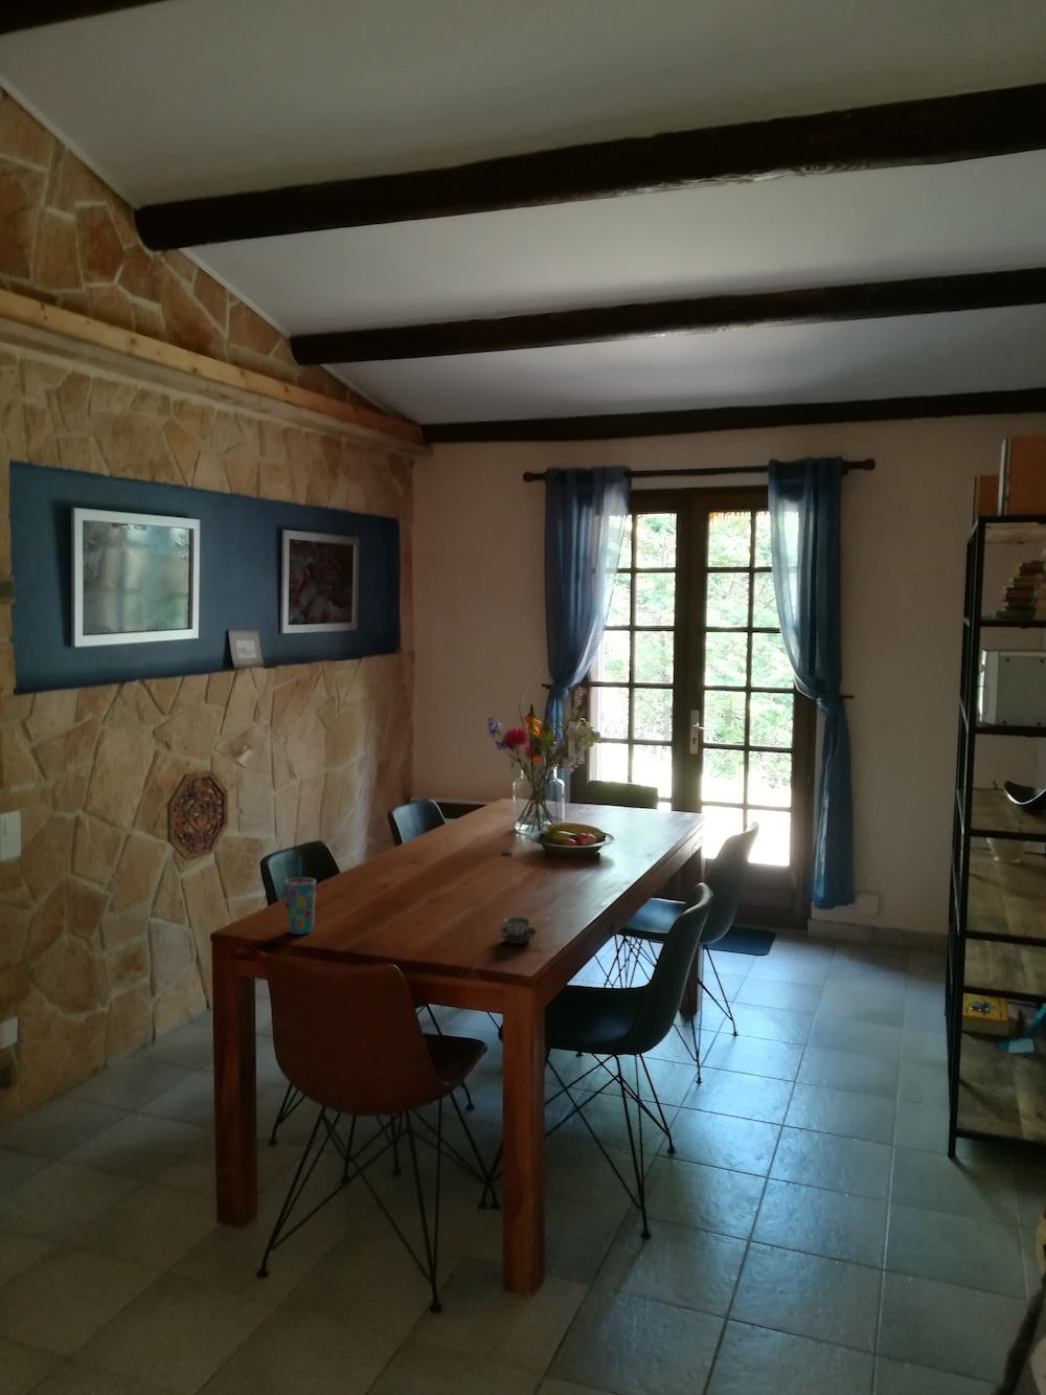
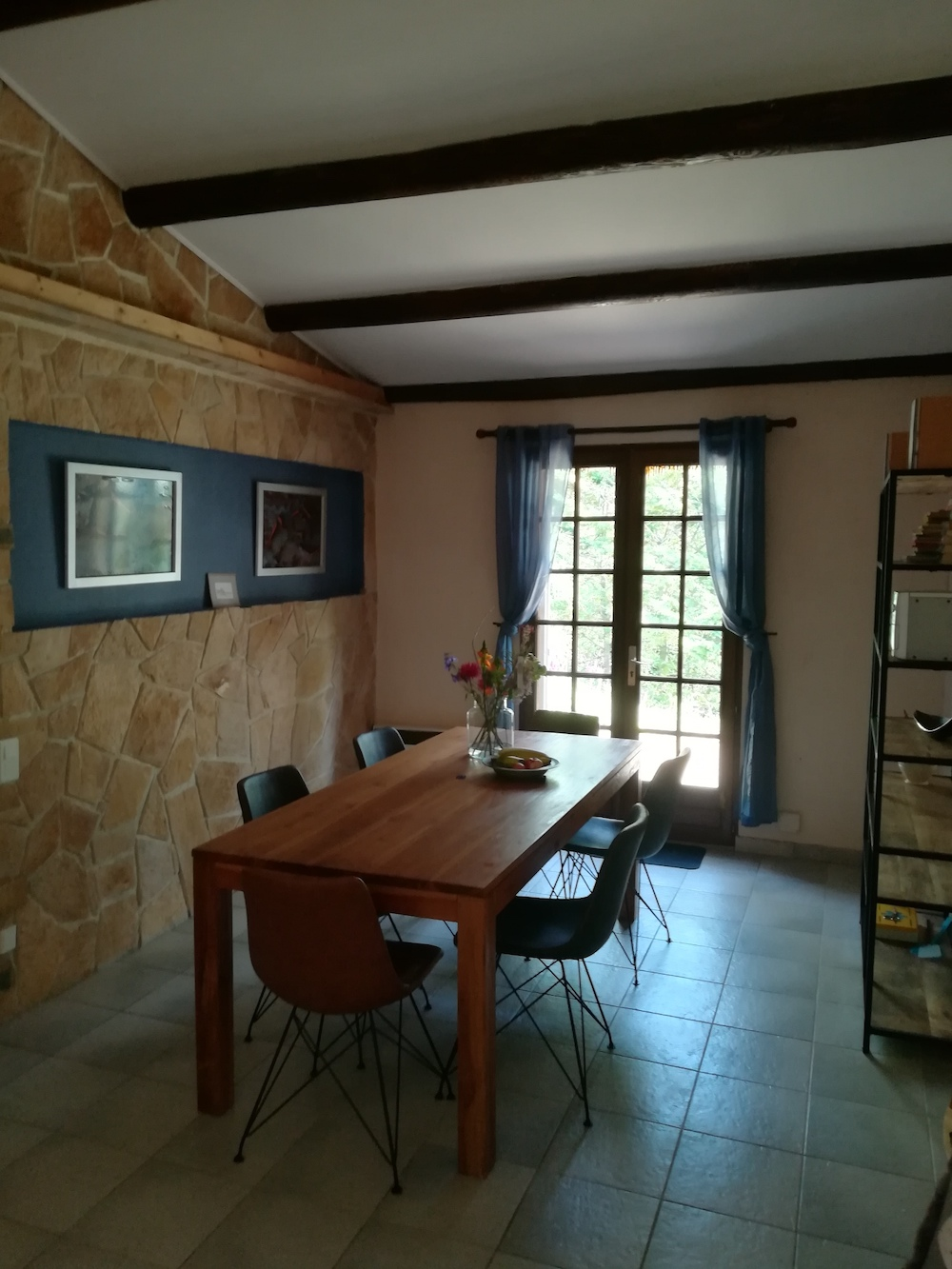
- decorative platter [166,770,229,862]
- cup [283,855,316,935]
- cup [497,916,537,945]
